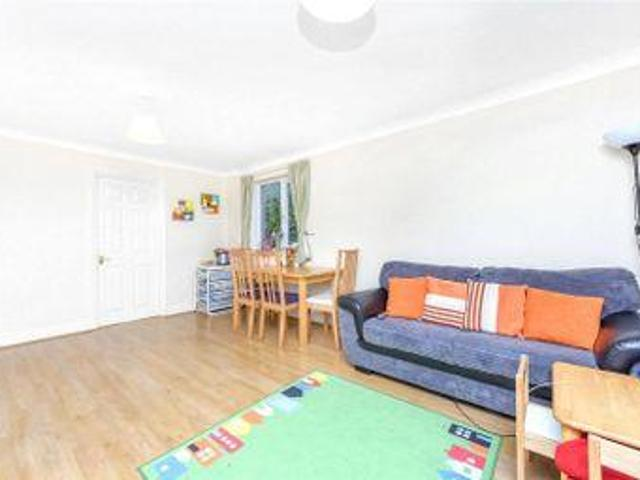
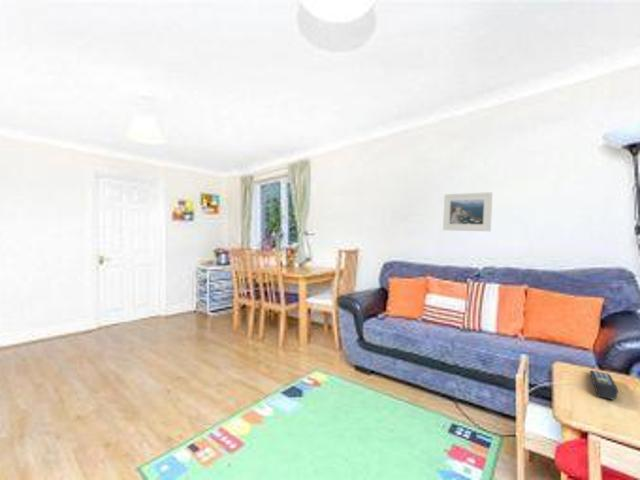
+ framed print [442,191,493,232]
+ remote control [589,369,619,401]
